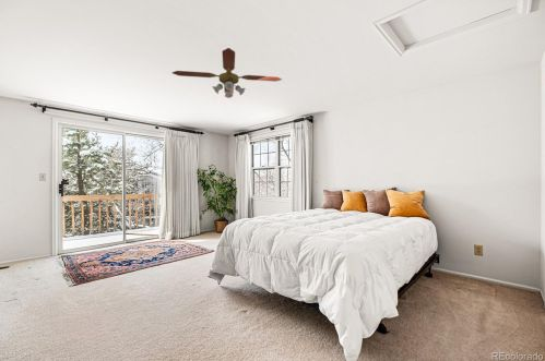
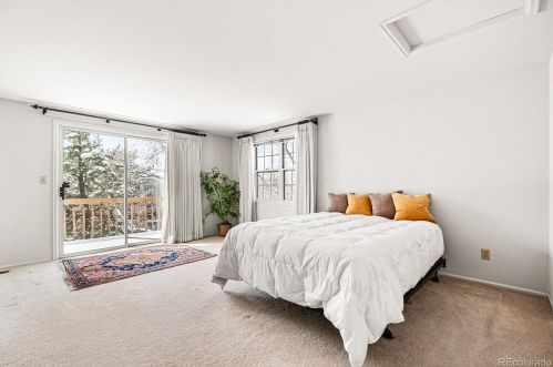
- ceiling fan [170,47,283,99]
